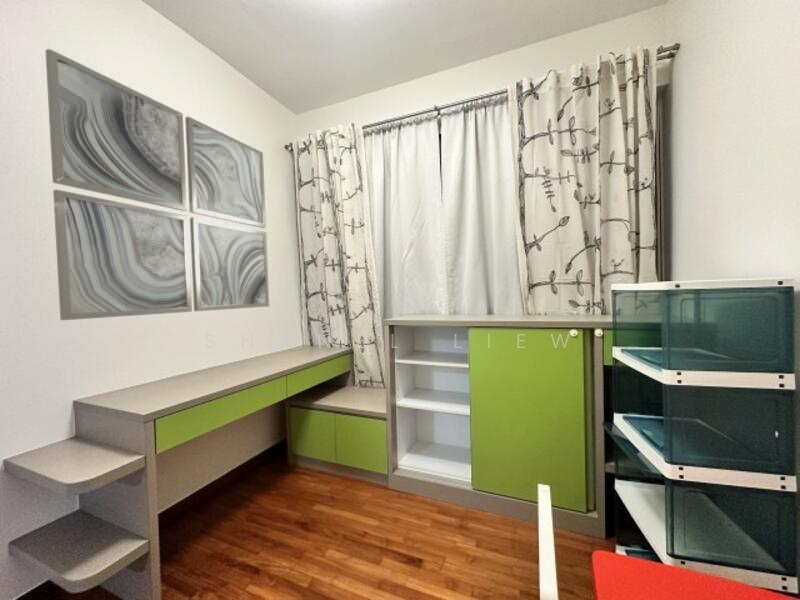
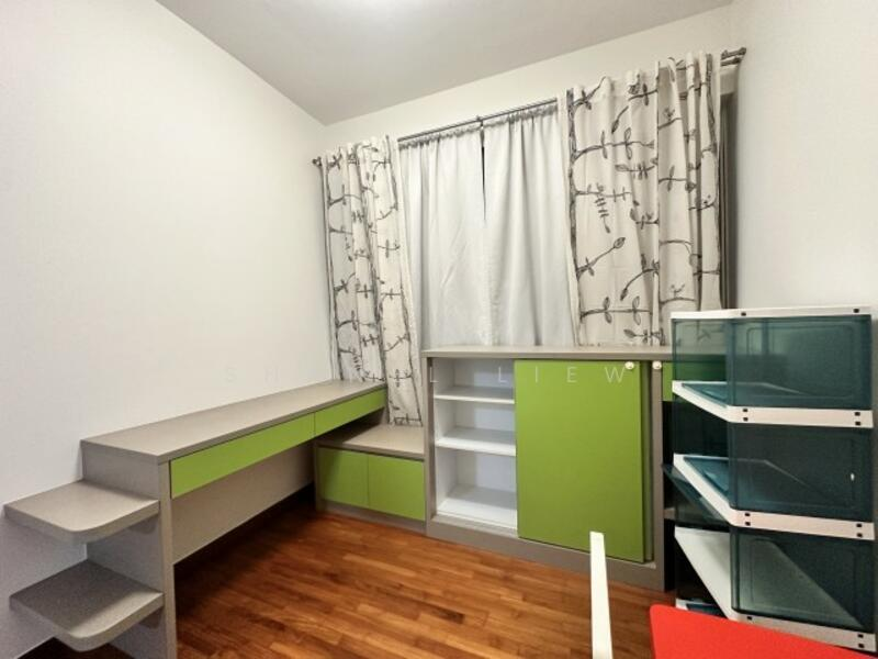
- wall art [44,47,270,321]
